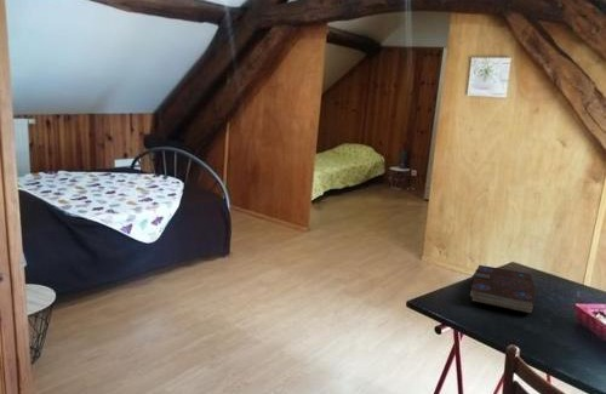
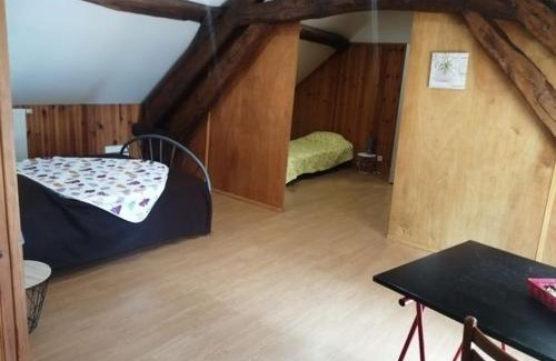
- book [469,264,537,315]
